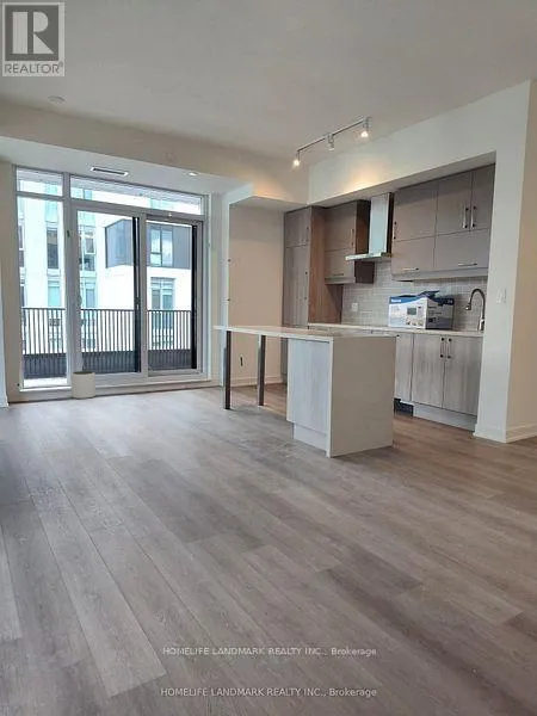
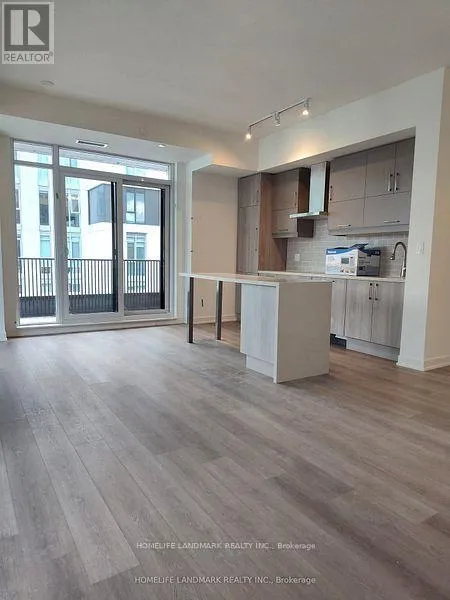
- plant pot [70,370,97,400]
